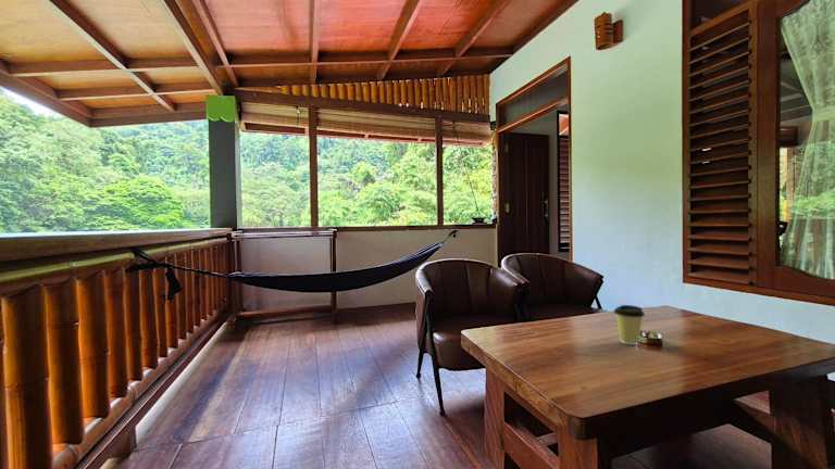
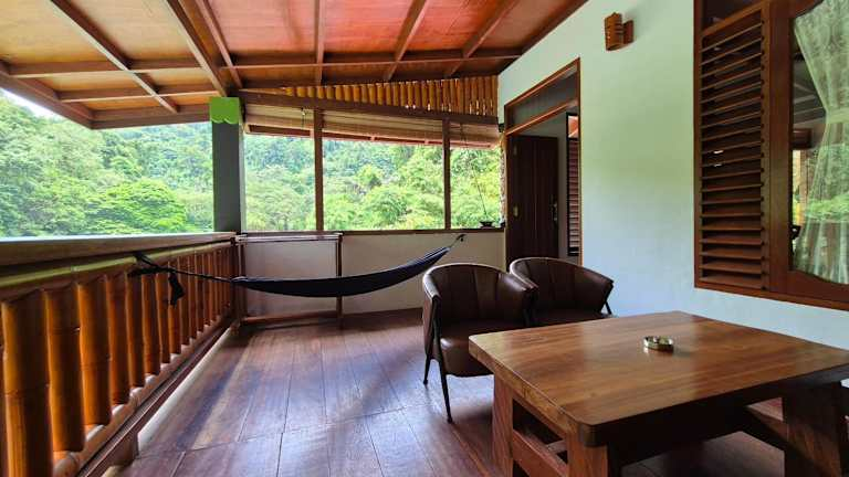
- coffee cup [612,304,646,346]
